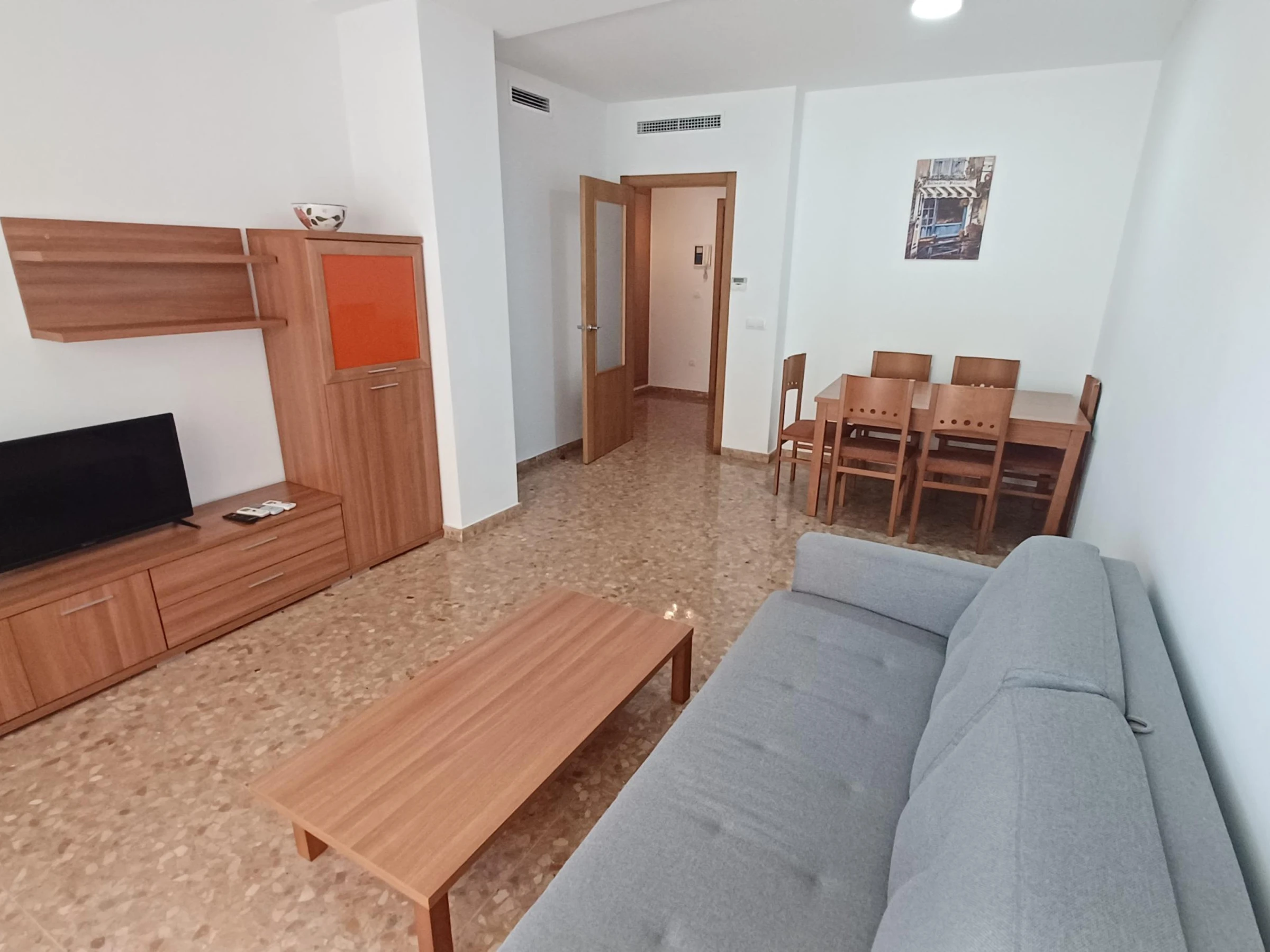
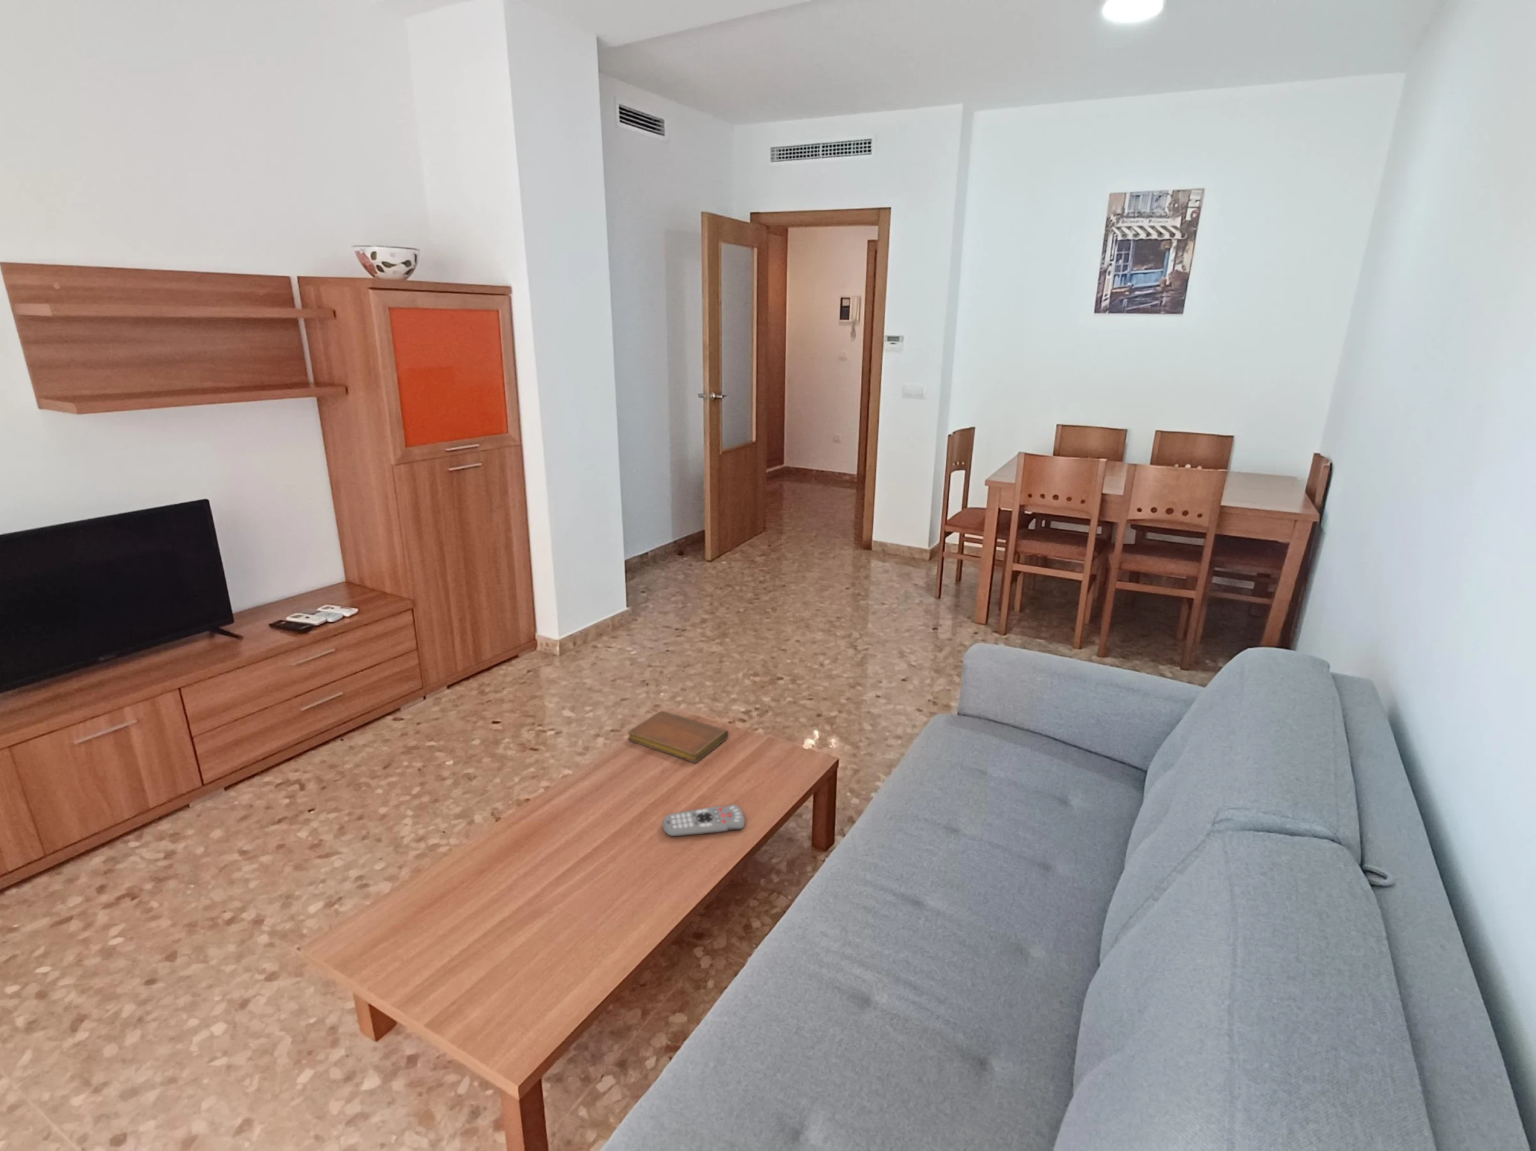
+ notebook [628,711,729,763]
+ remote control [662,804,745,837]
